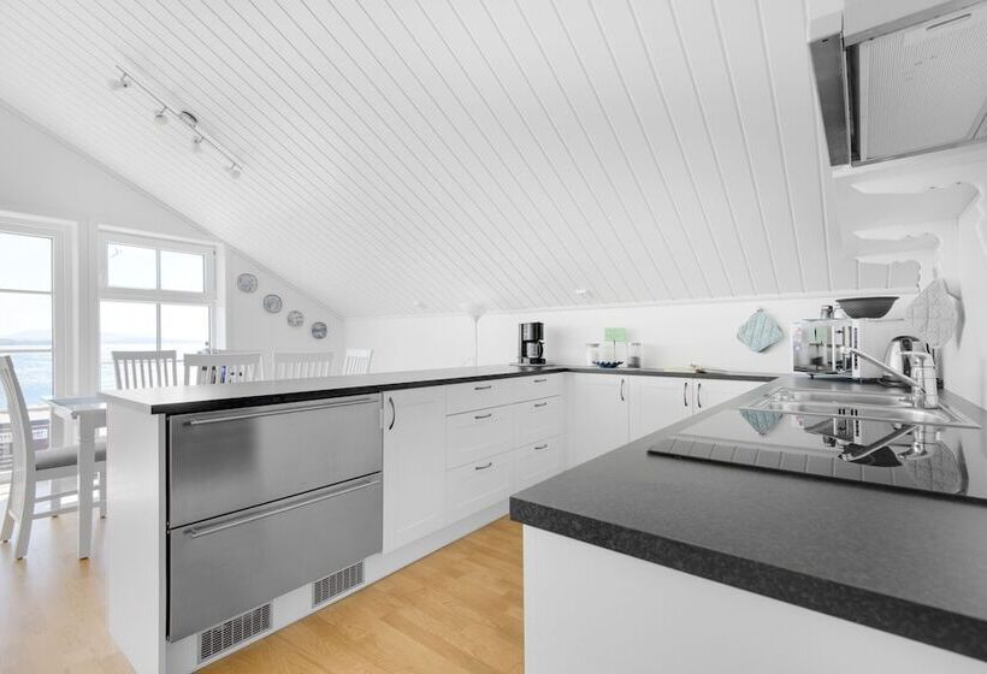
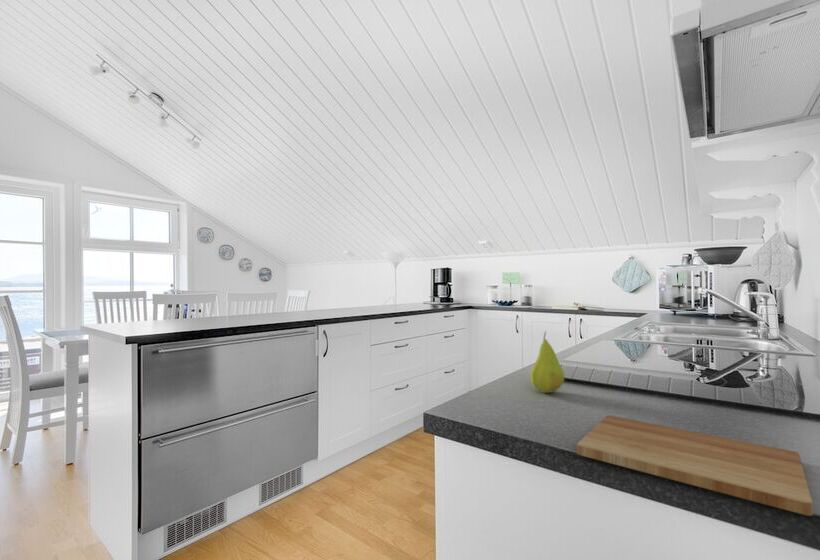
+ cutting board [576,414,814,517]
+ fruit [529,330,565,394]
